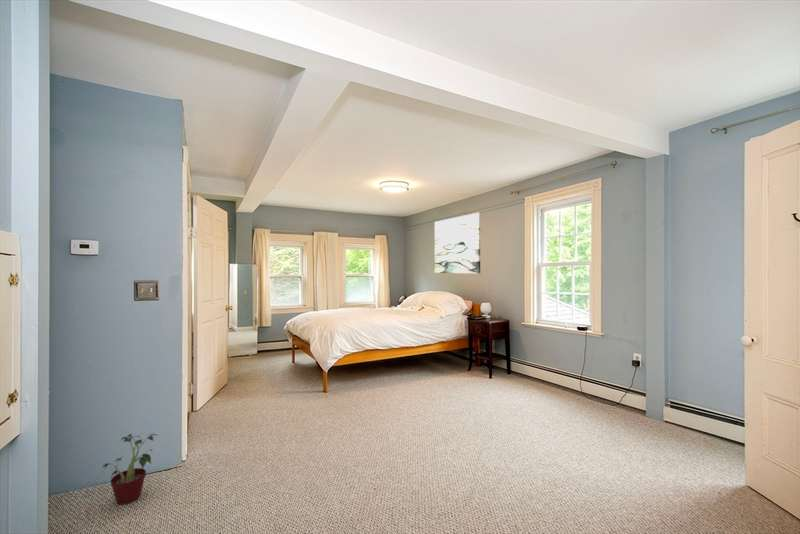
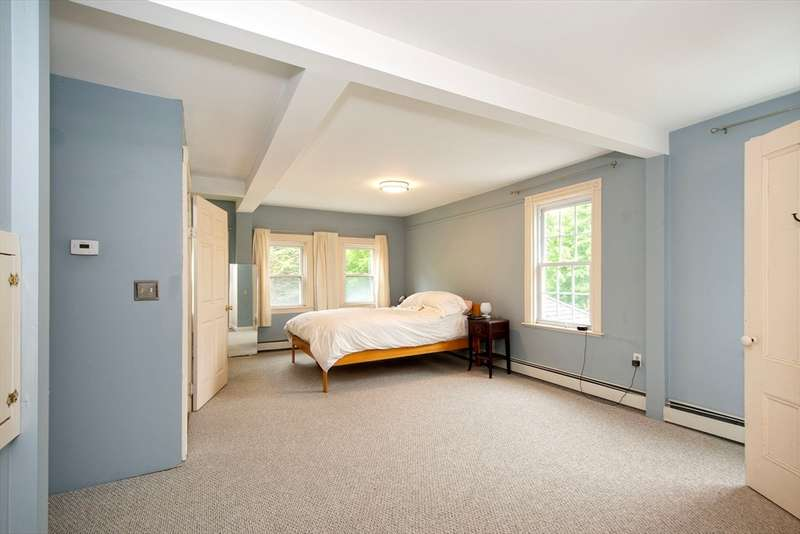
- wall art [434,212,481,275]
- potted plant [101,430,160,505]
